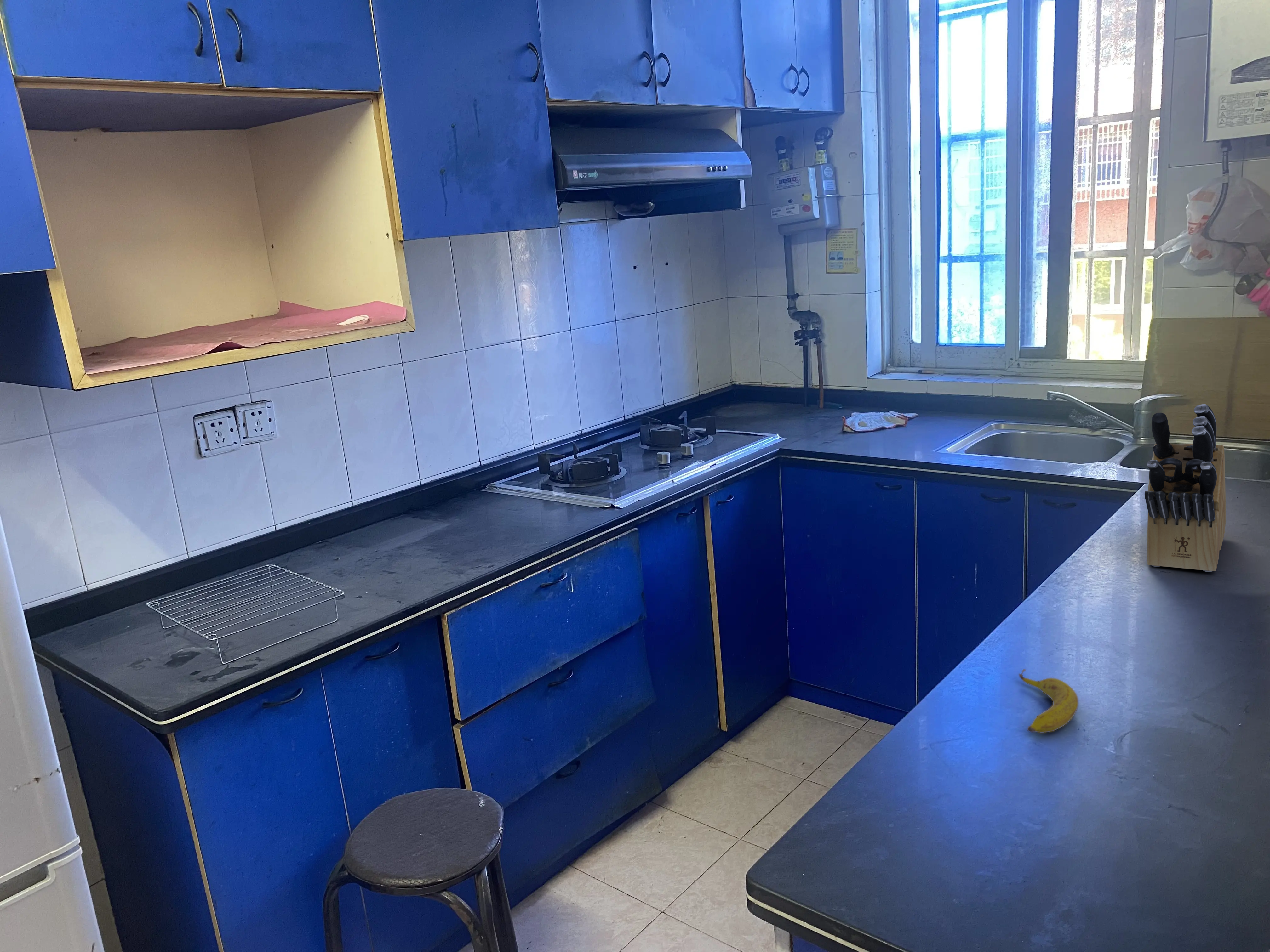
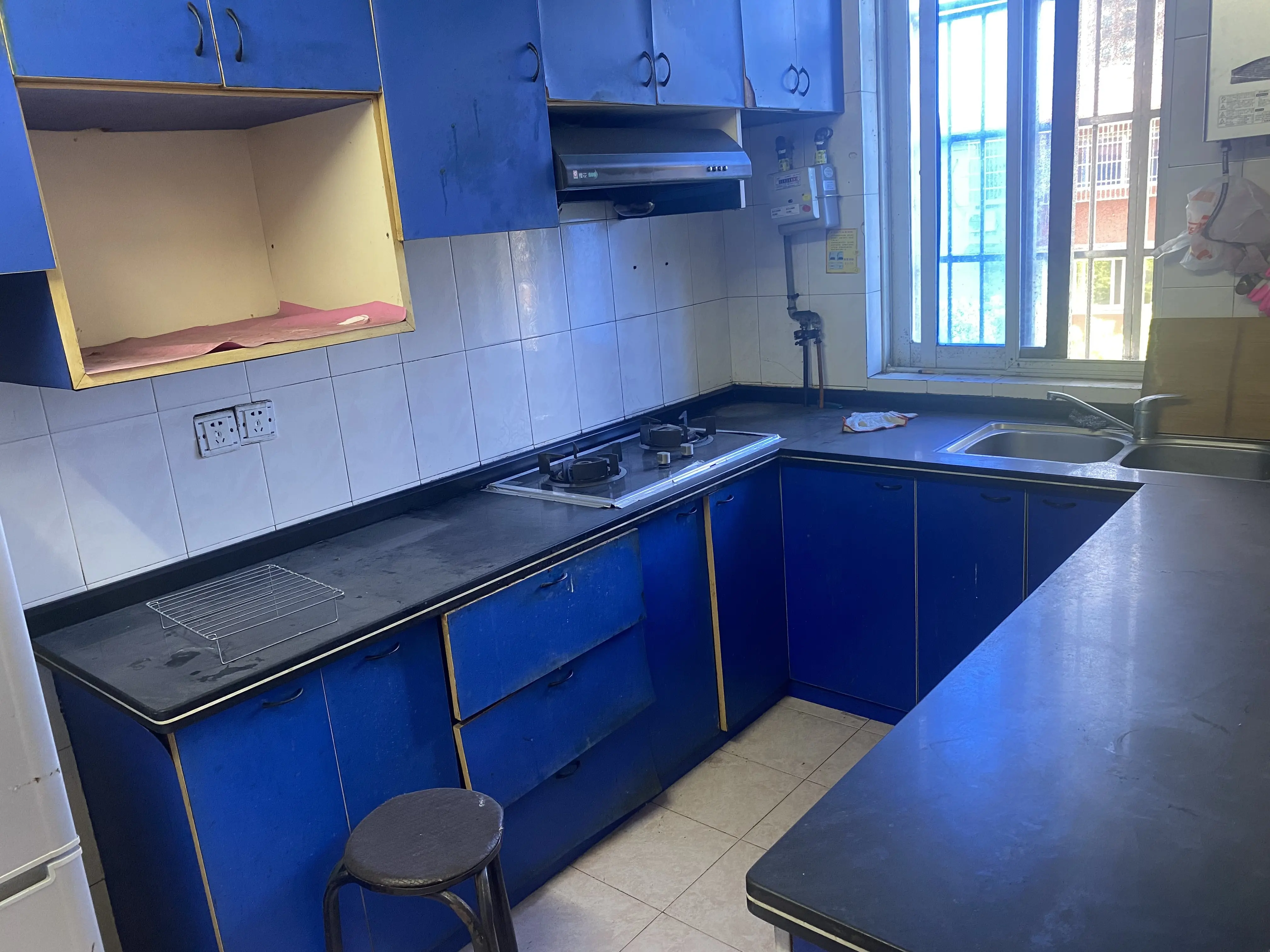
- knife block [1144,404,1226,572]
- banana [1018,668,1079,733]
